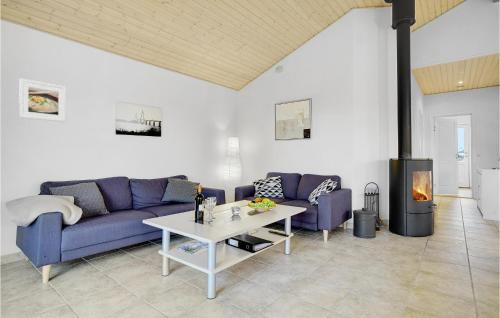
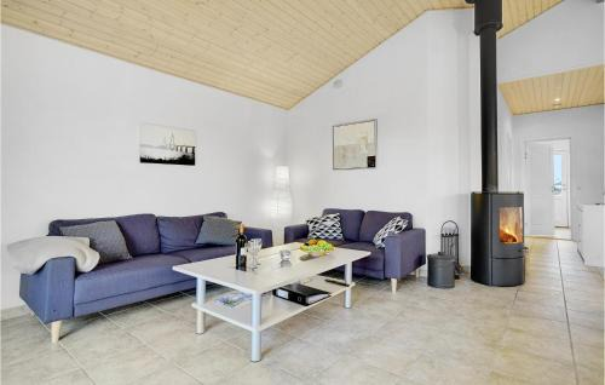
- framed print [18,77,67,123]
